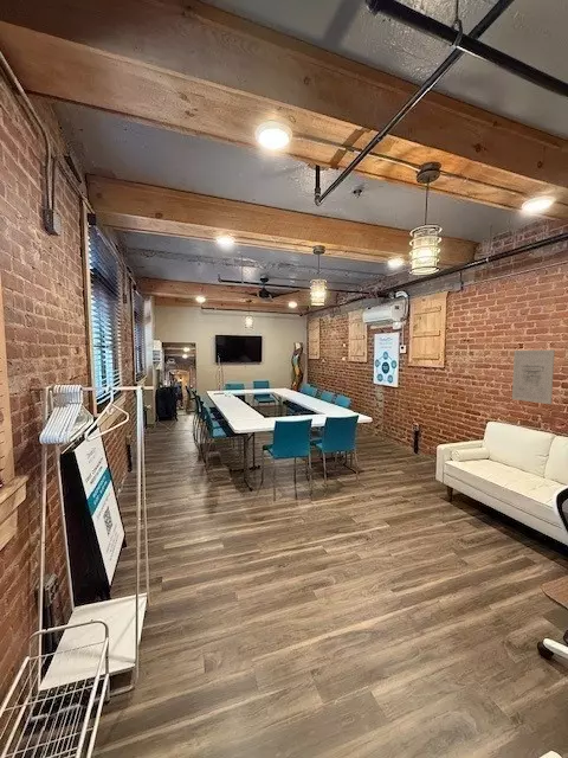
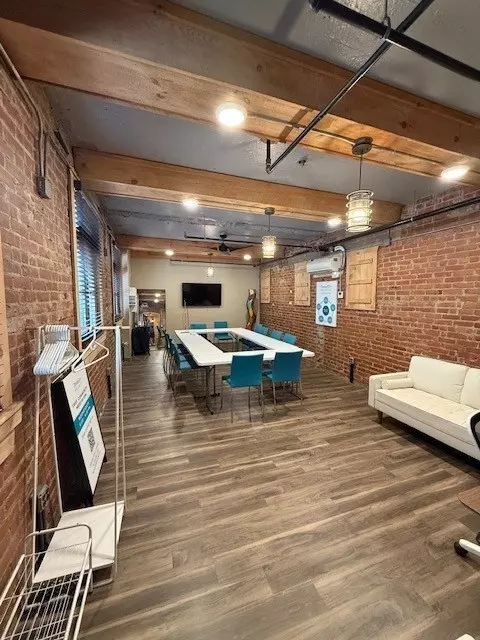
- wall art [511,349,556,405]
